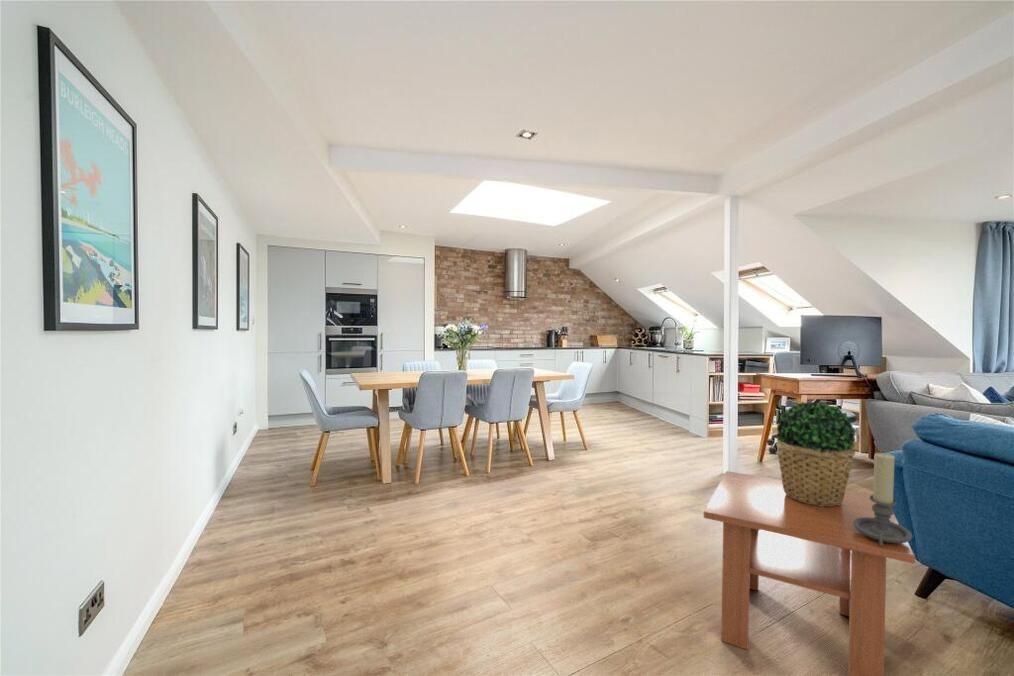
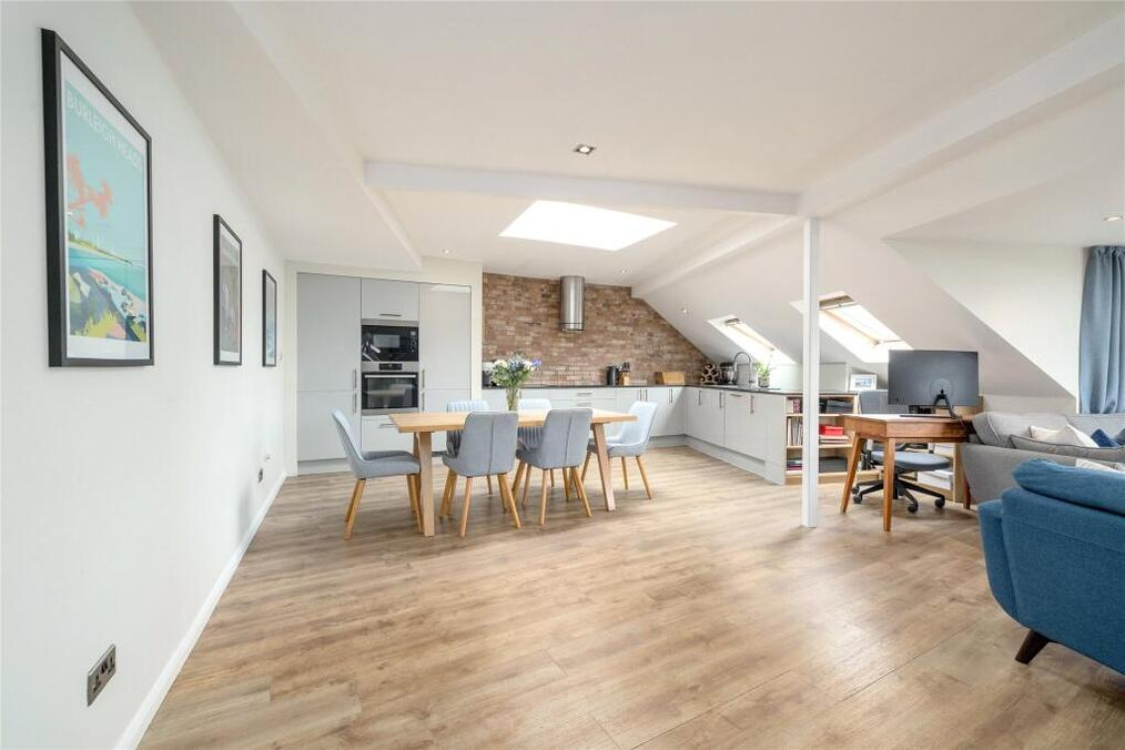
- potted plant [775,400,858,506]
- coffee table [703,470,916,676]
- candle holder [854,452,913,547]
